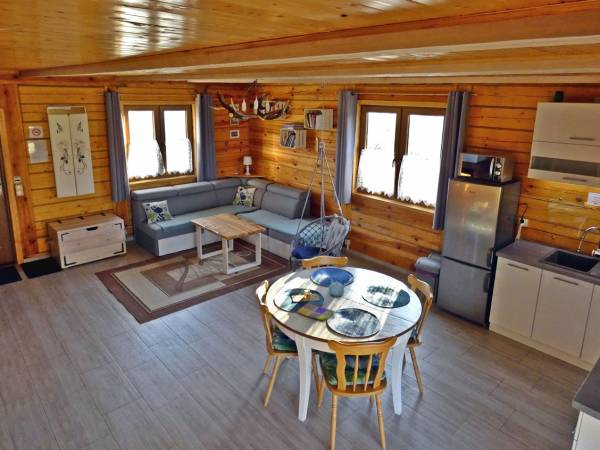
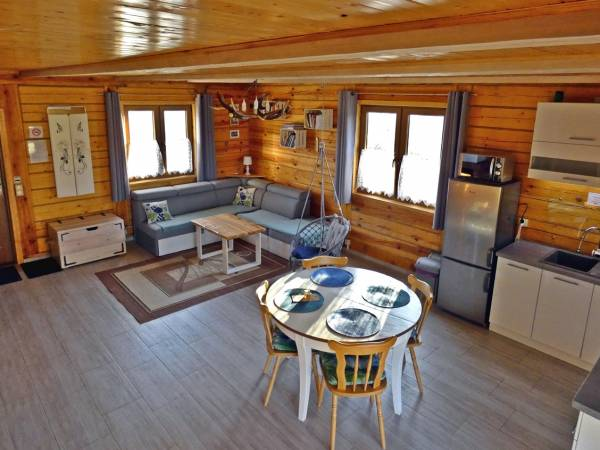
- dish towel [296,303,335,321]
- teapot [327,277,348,298]
